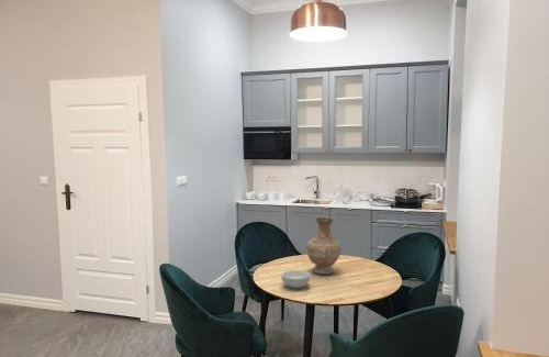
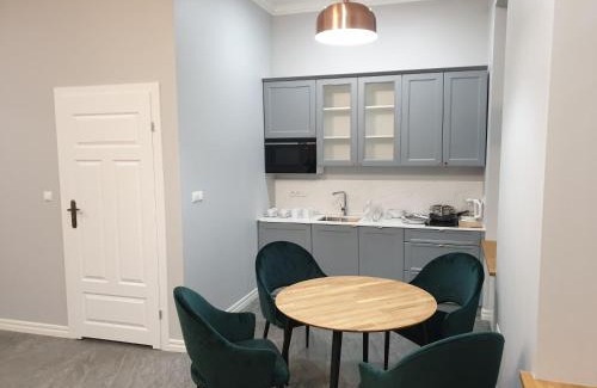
- cereal bowl [280,269,312,289]
- vase [305,216,341,276]
